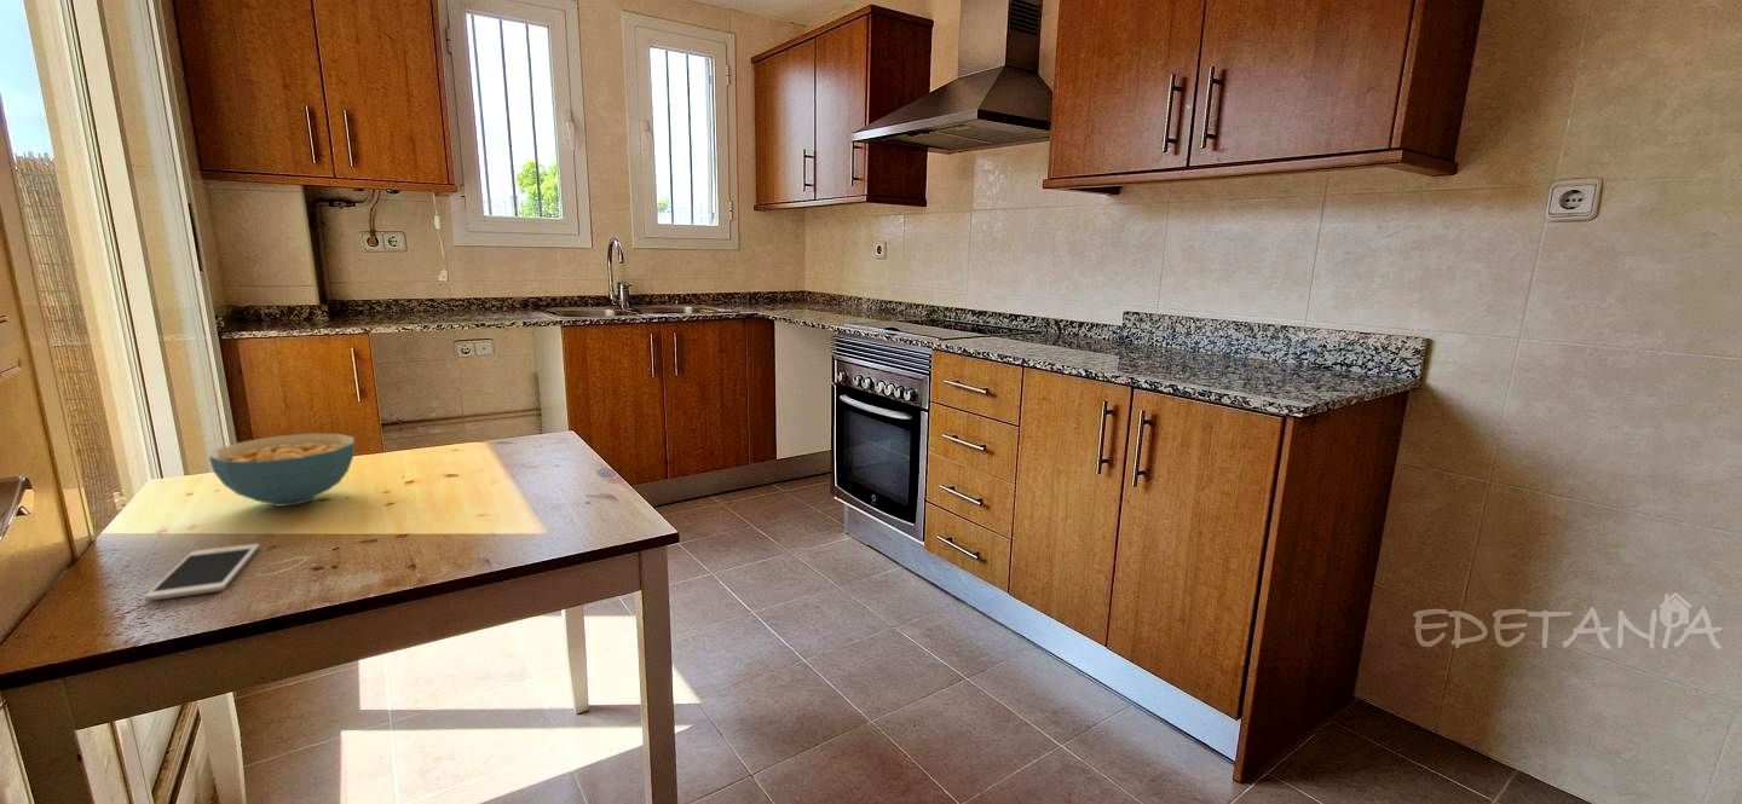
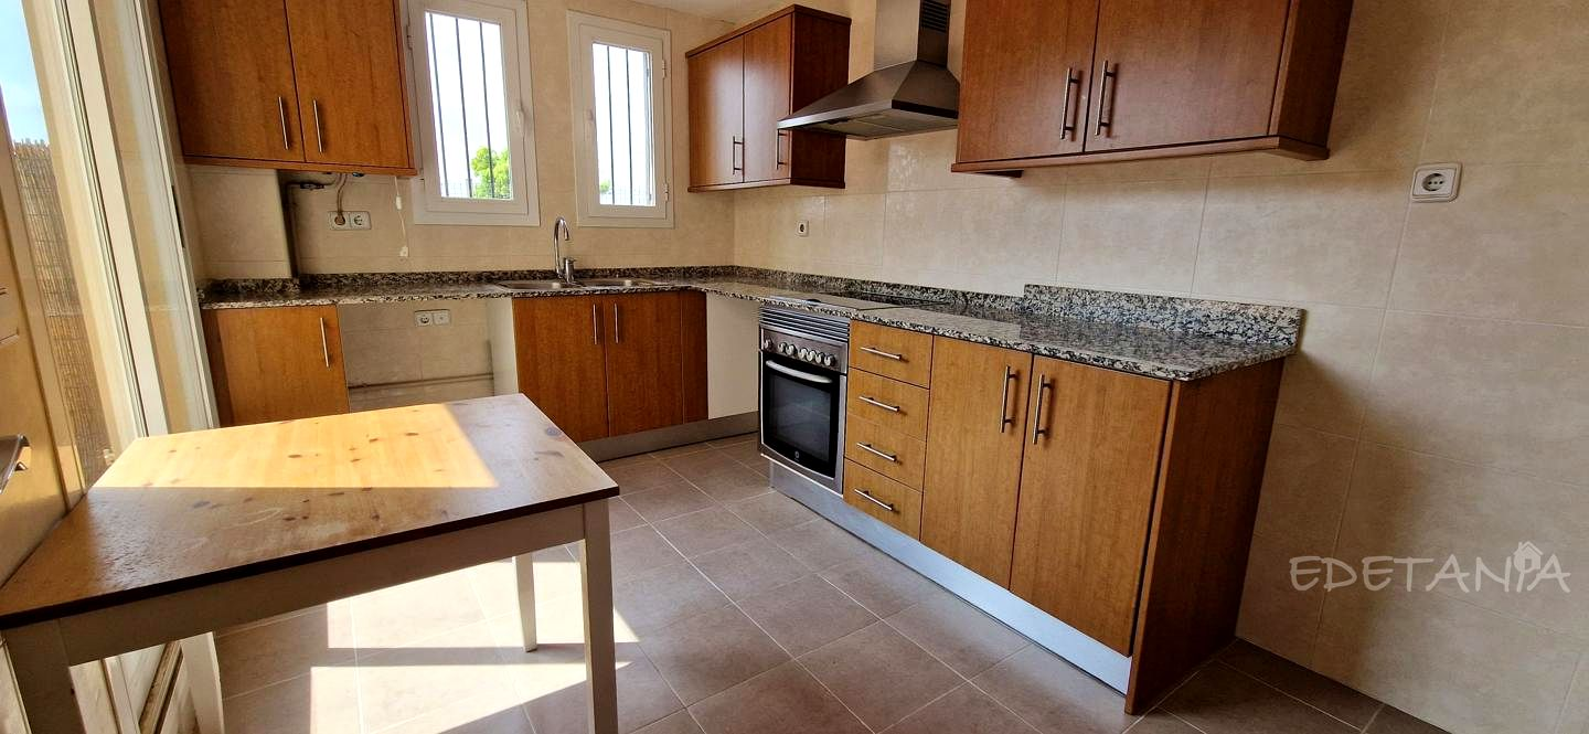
- cereal bowl [208,433,356,507]
- cell phone [143,543,261,602]
